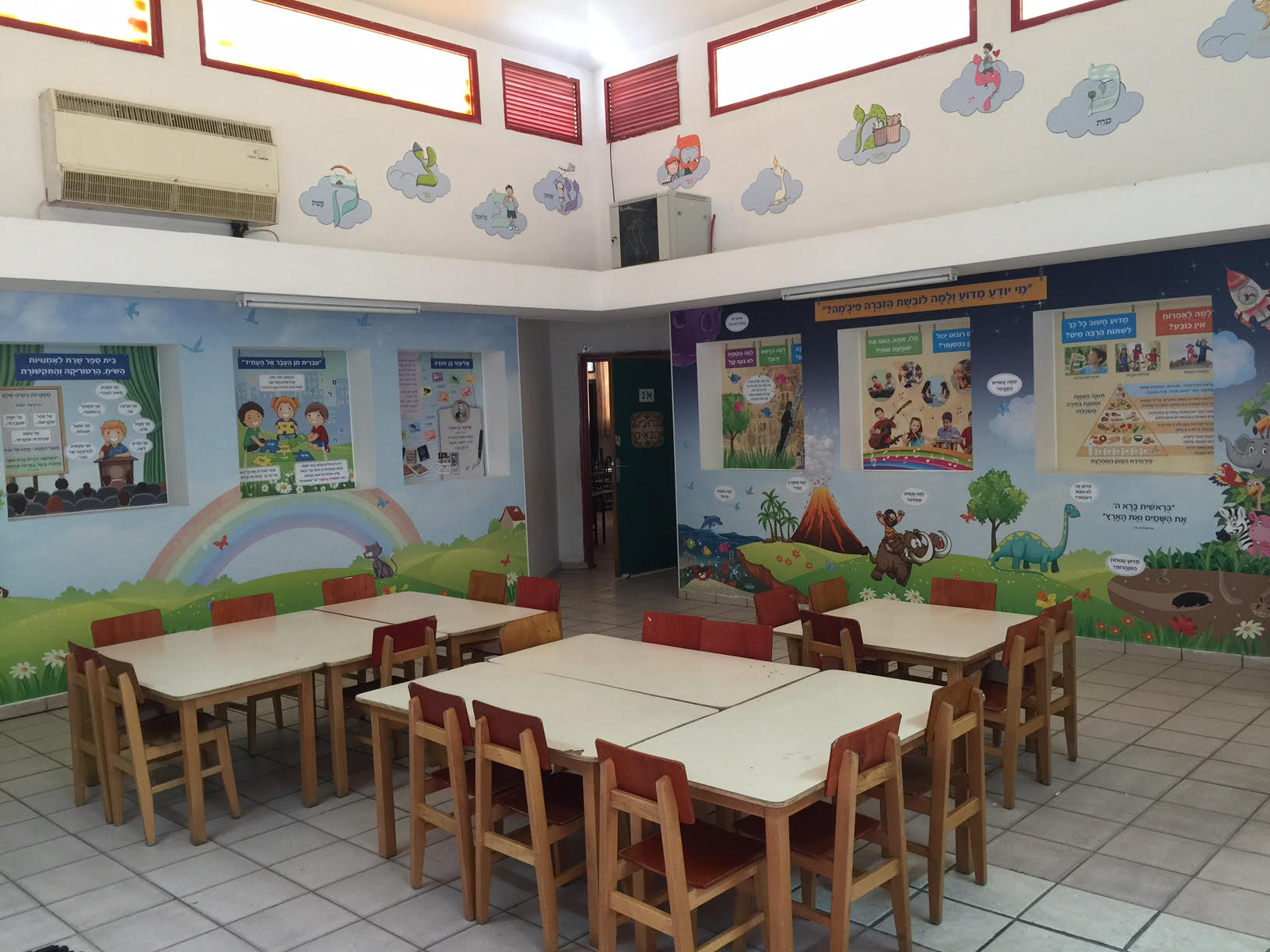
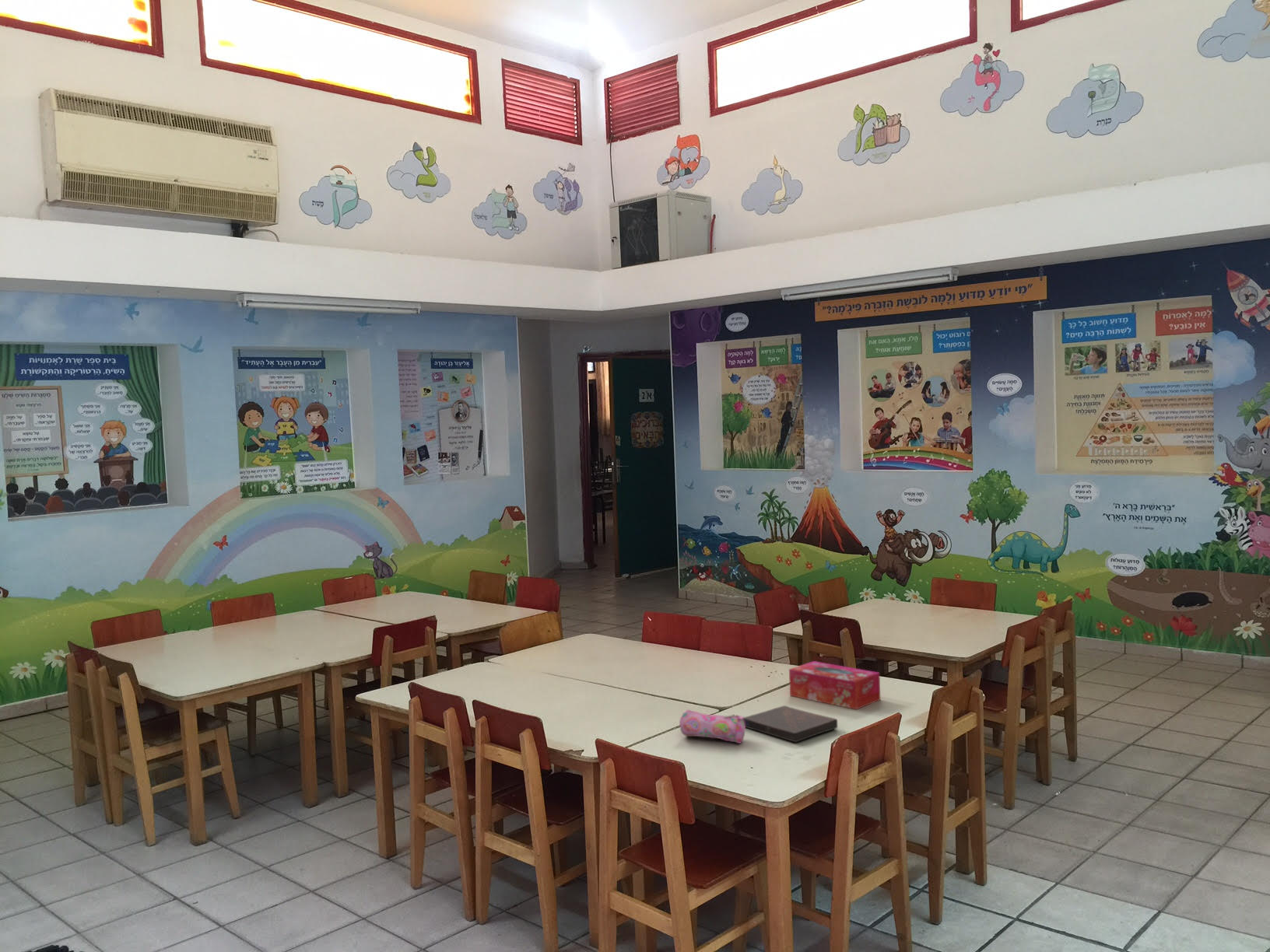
+ tissue box [788,660,881,710]
+ pencil case [679,709,749,744]
+ book [743,705,838,743]
